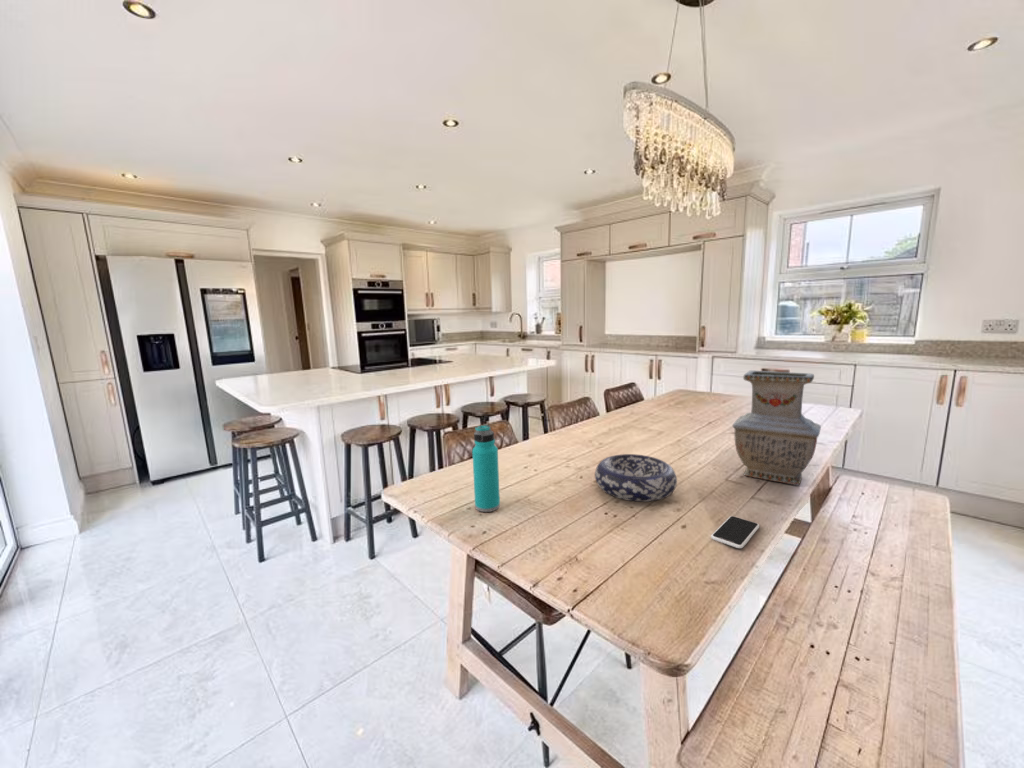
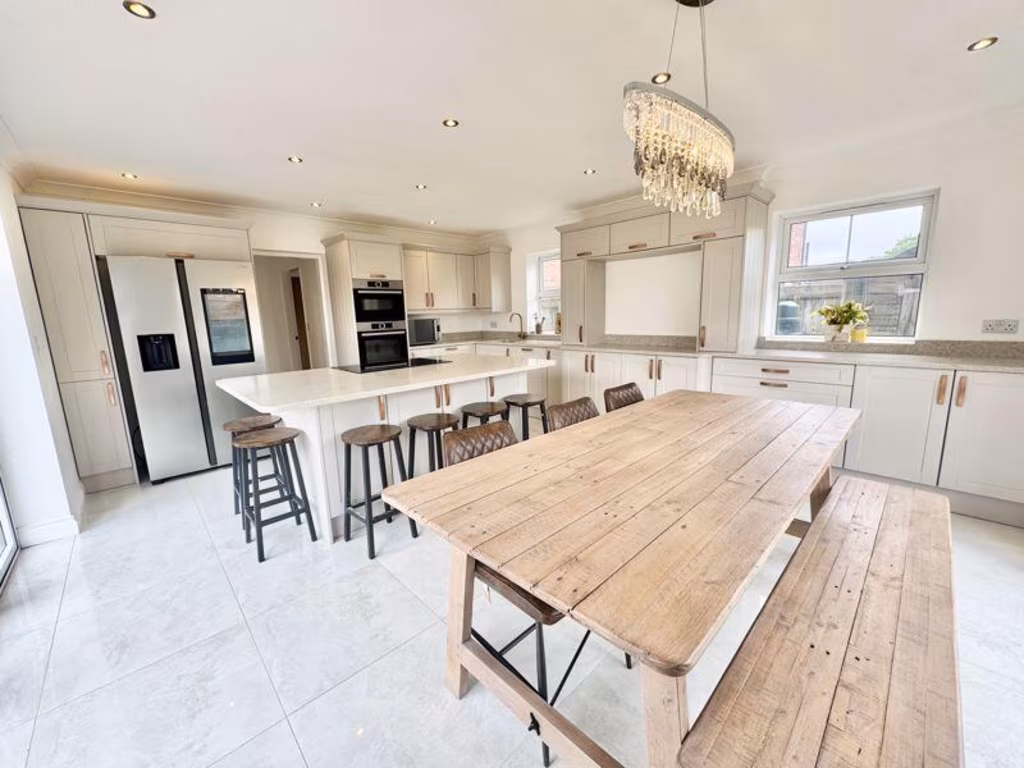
- water bottle [471,424,501,513]
- smartphone [710,515,760,549]
- decorative bowl [594,453,678,503]
- vase [732,369,822,487]
